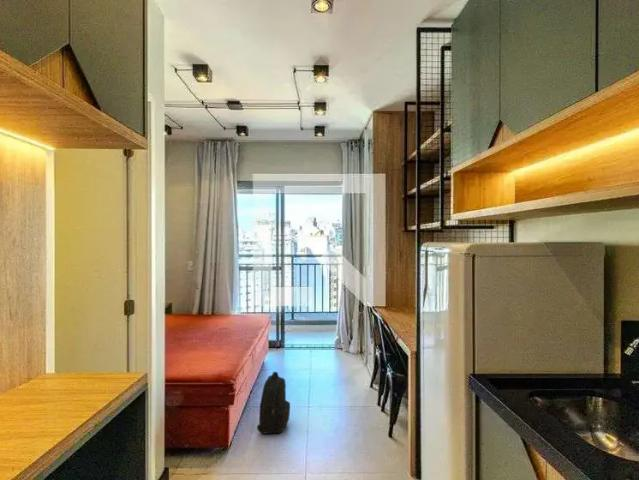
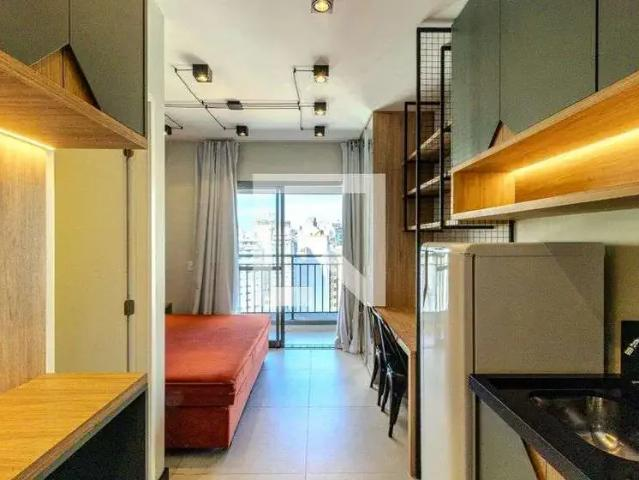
- backpack [256,371,291,435]
